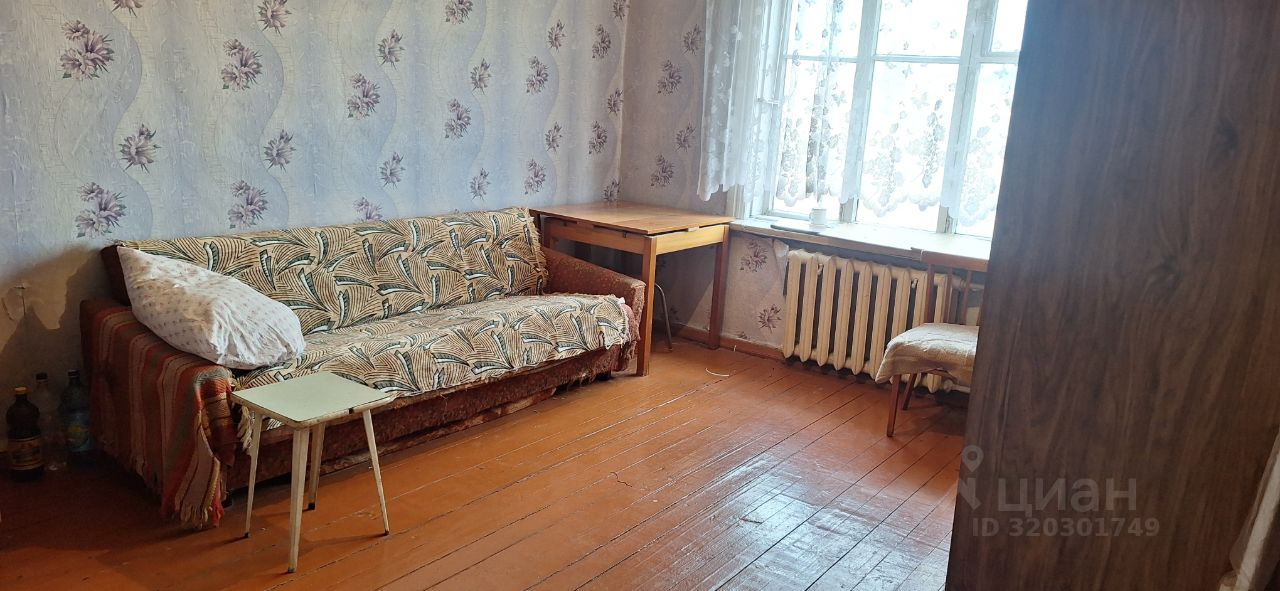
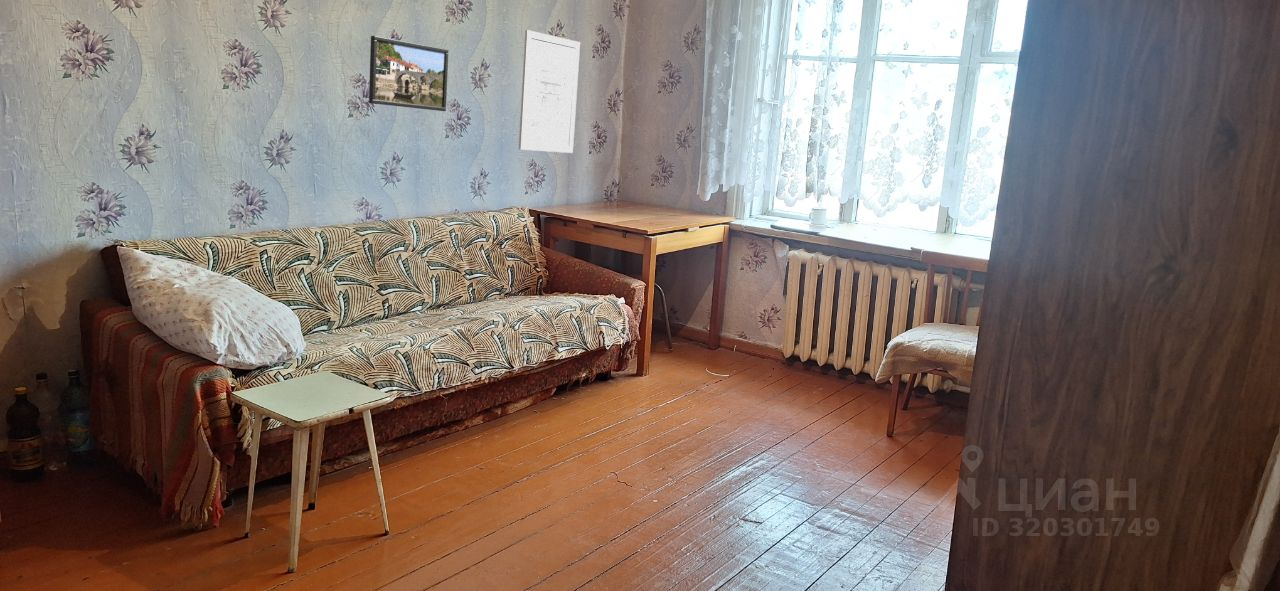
+ wall art [518,29,581,154]
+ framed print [368,35,450,112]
